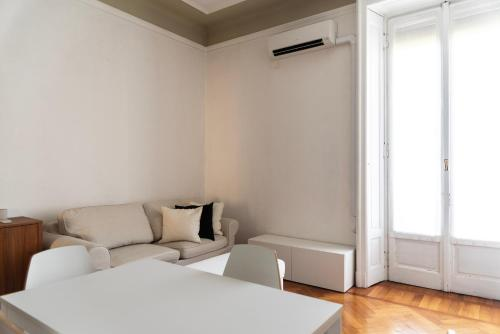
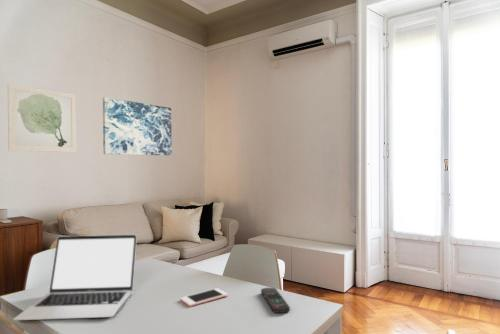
+ wall art [102,96,173,156]
+ cell phone [180,287,229,307]
+ remote control [260,287,291,314]
+ wall art [7,83,77,153]
+ laptop [12,234,138,321]
